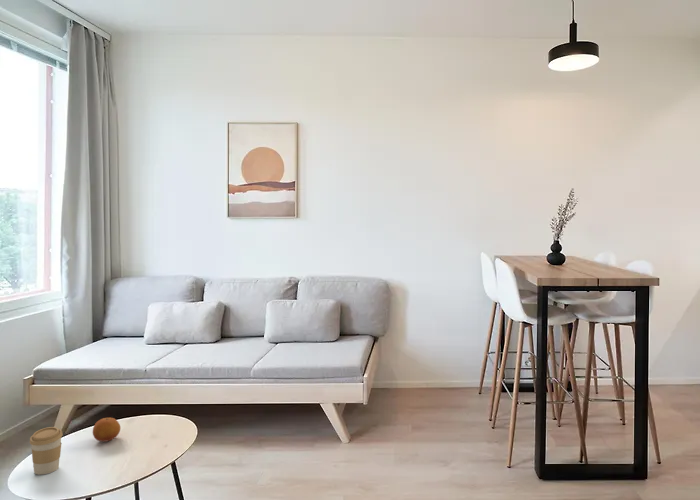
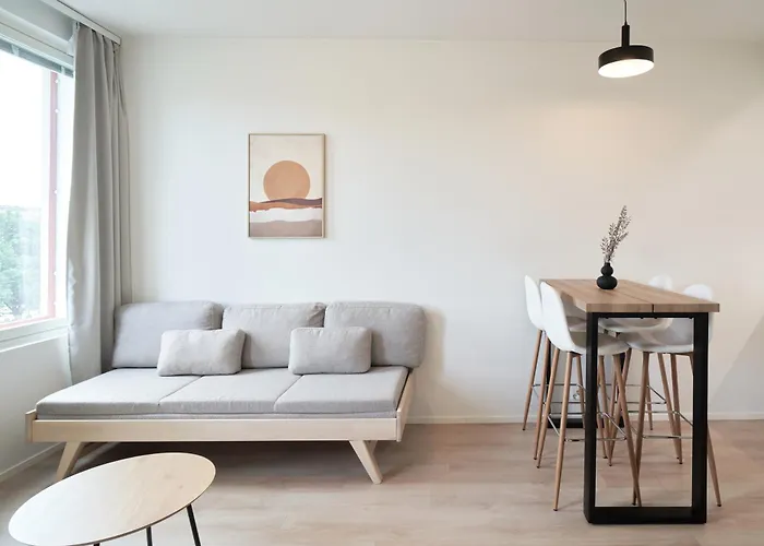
- coffee cup [29,426,64,476]
- fruit [92,417,121,443]
